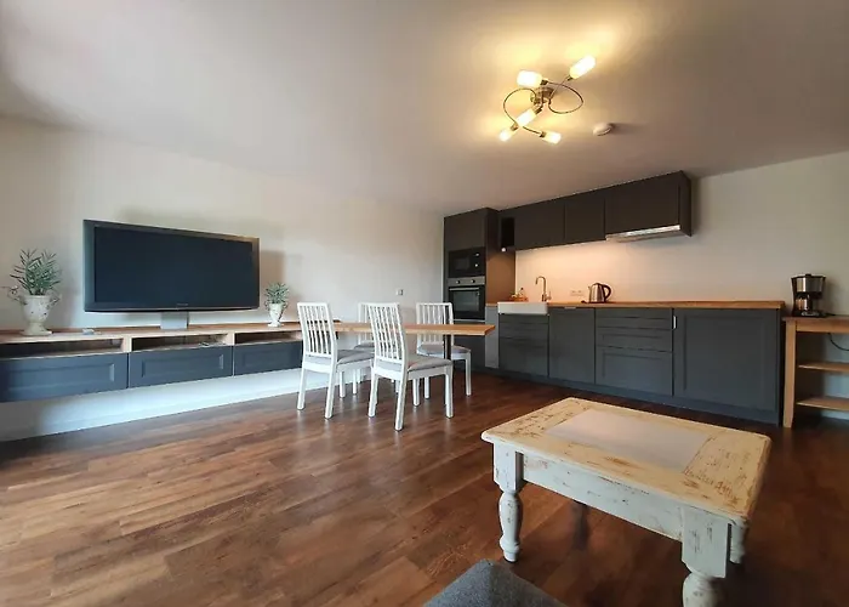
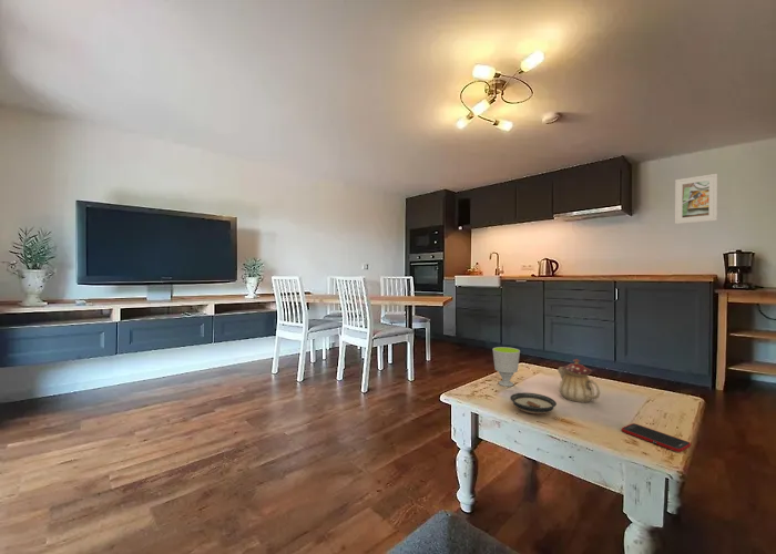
+ teapot [557,358,601,403]
+ cell phone [621,422,692,453]
+ saucer [509,392,558,416]
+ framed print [674,173,718,225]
+ cup [491,346,521,388]
